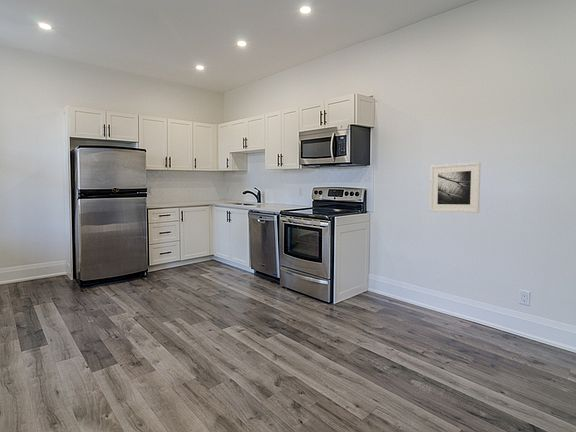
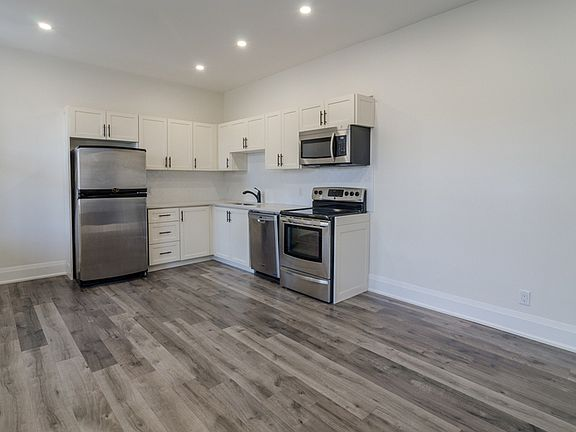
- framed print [429,161,482,214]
